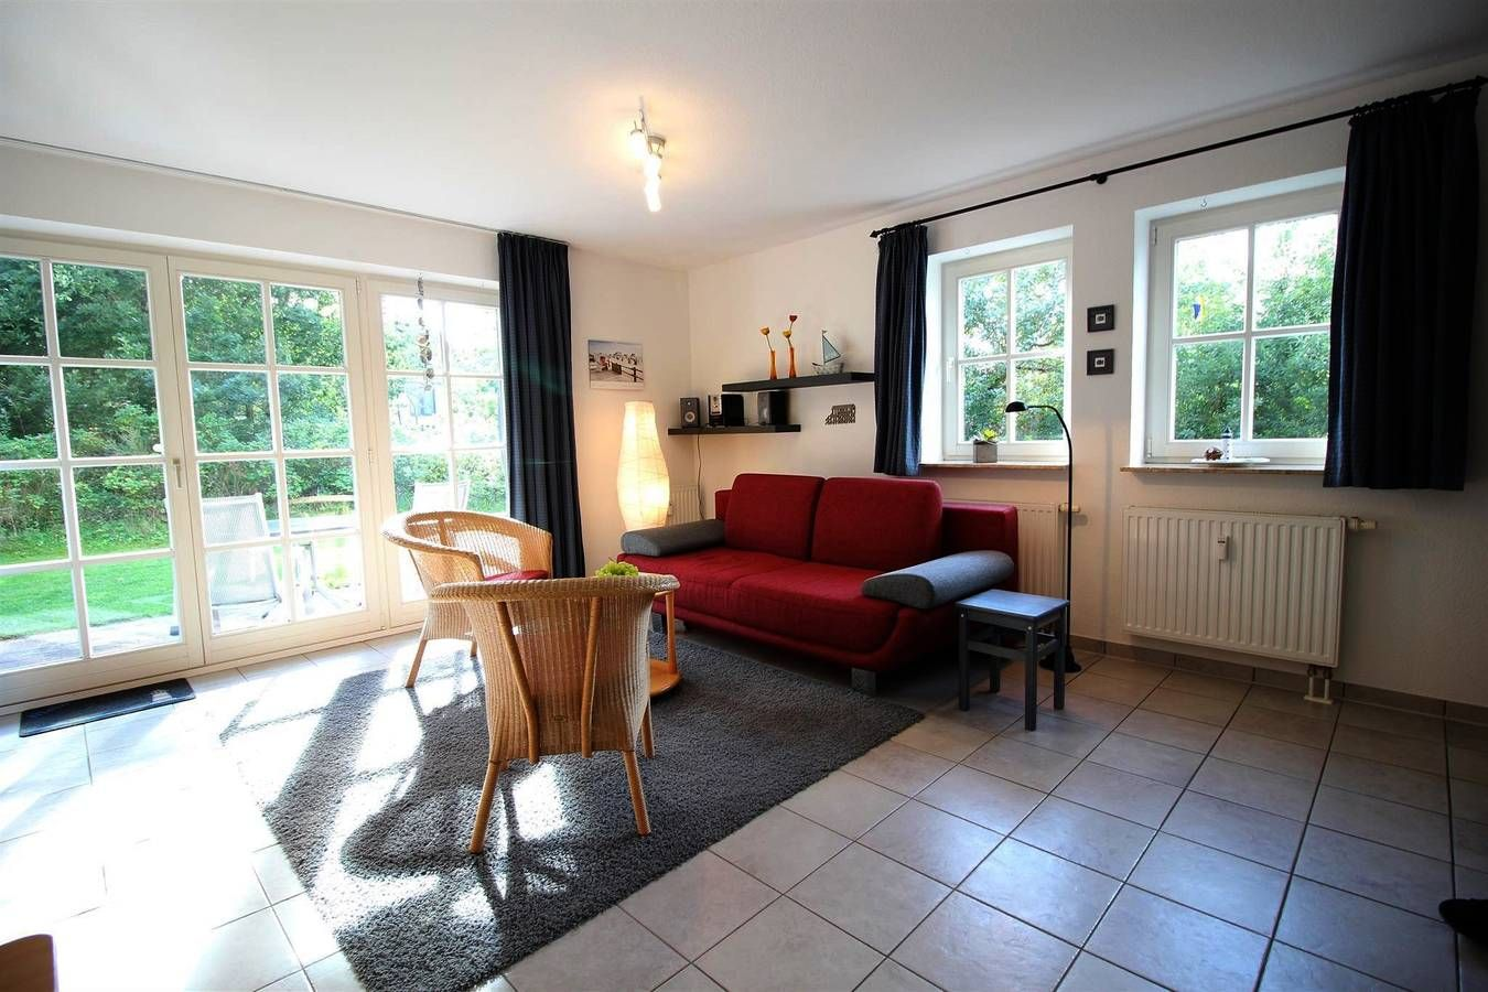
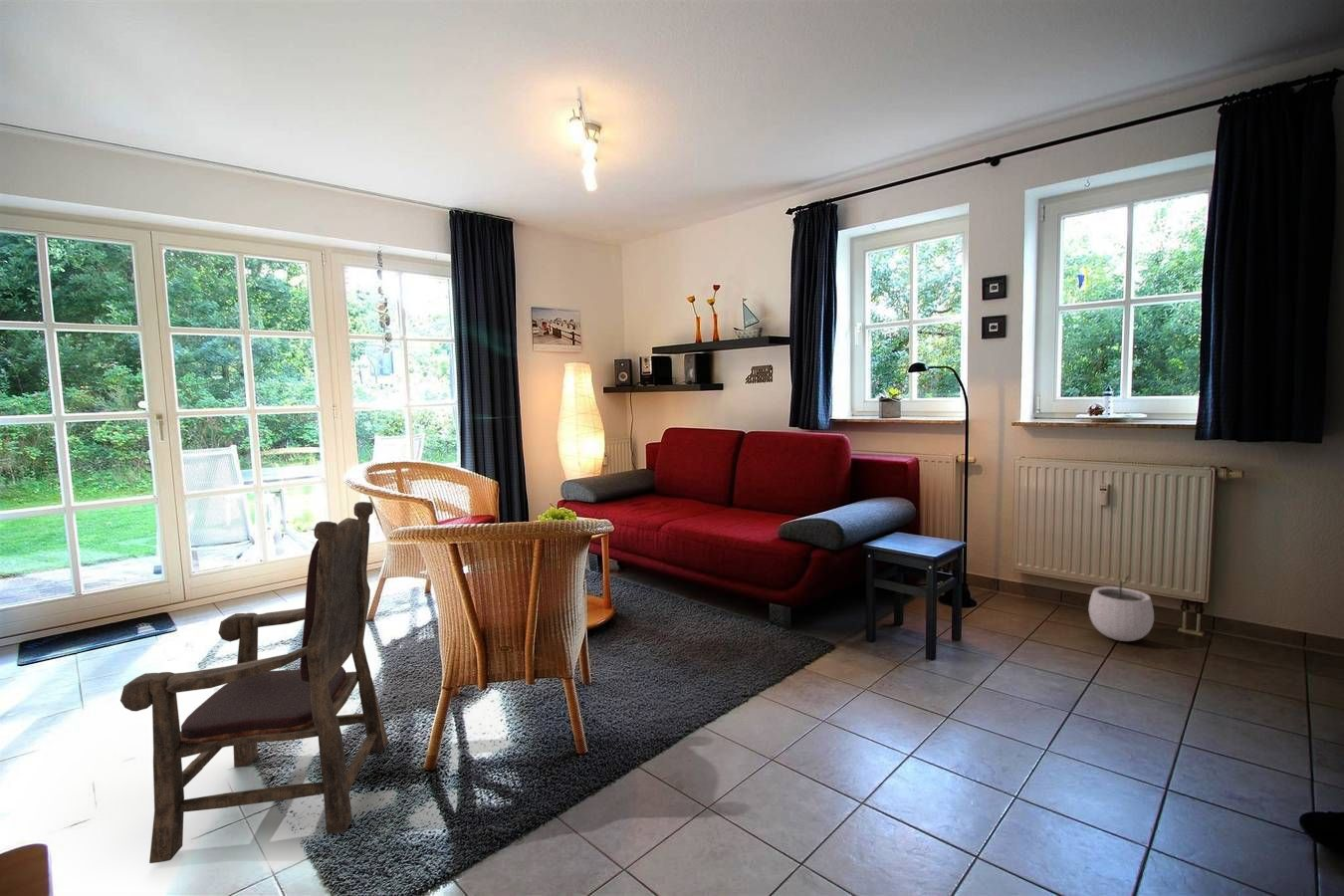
+ plant pot [1088,573,1155,642]
+ armchair [119,501,389,864]
